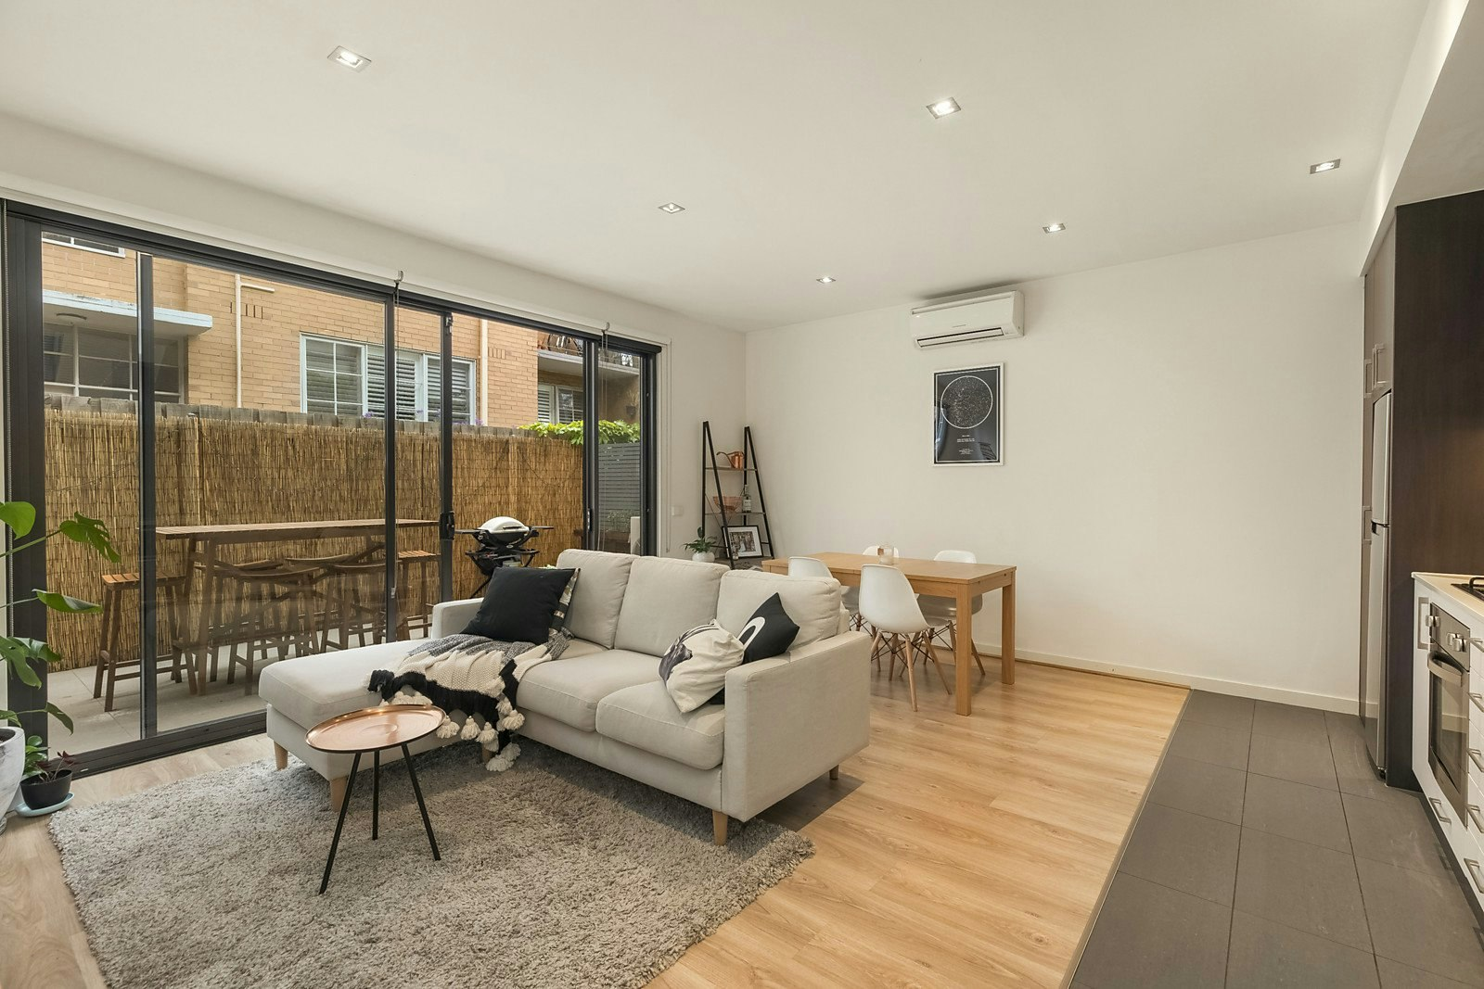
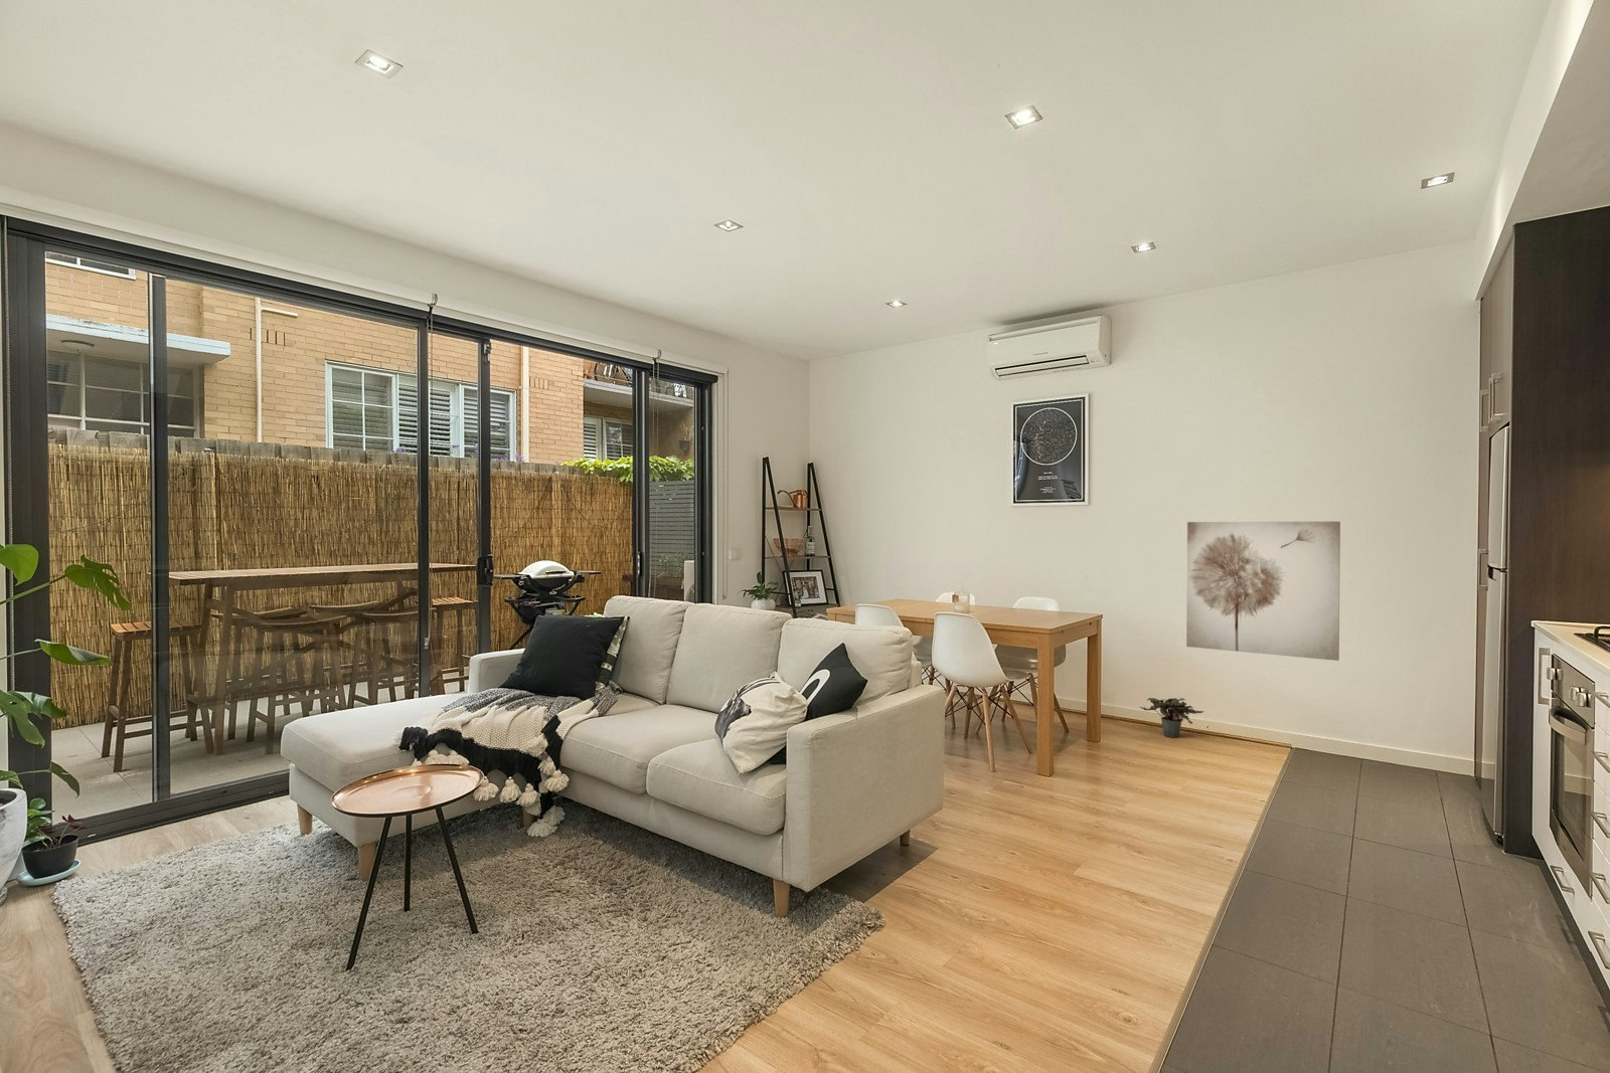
+ wall art [1186,521,1342,662]
+ potted plant [1139,697,1205,739]
